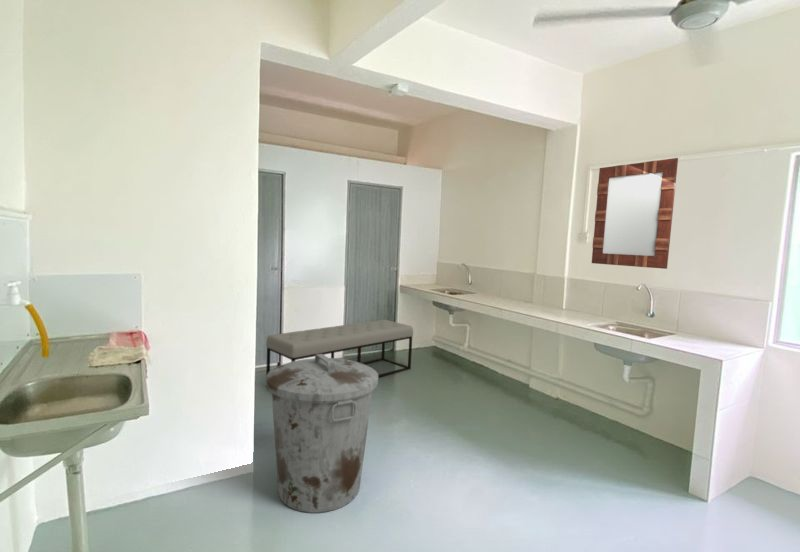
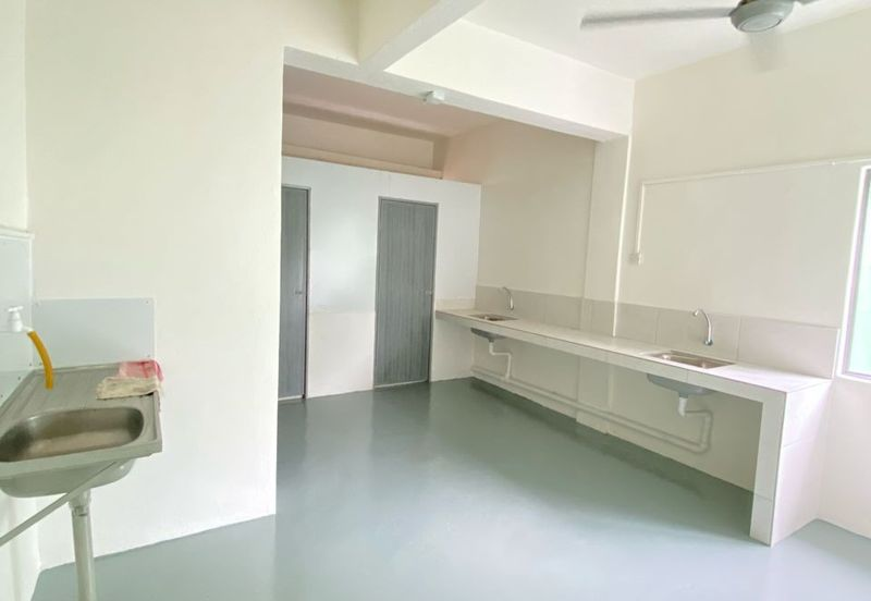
- bench [265,319,414,388]
- trash can [265,354,379,514]
- home mirror [591,157,679,270]
